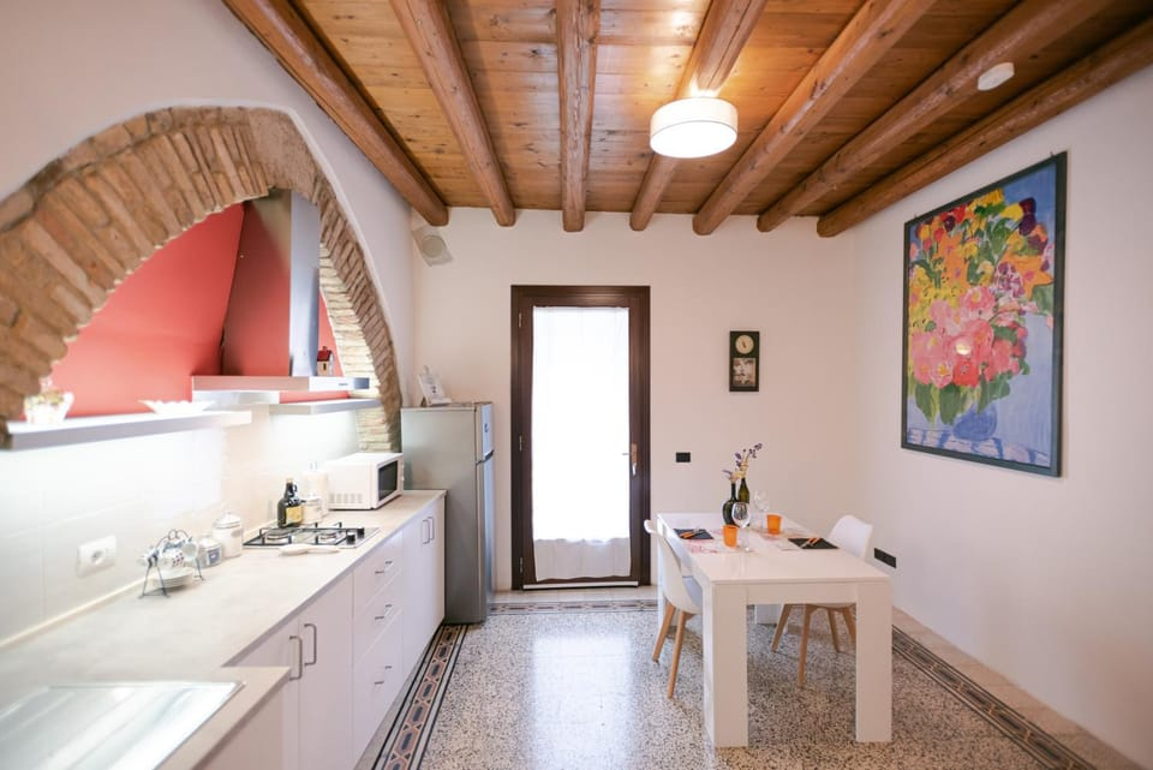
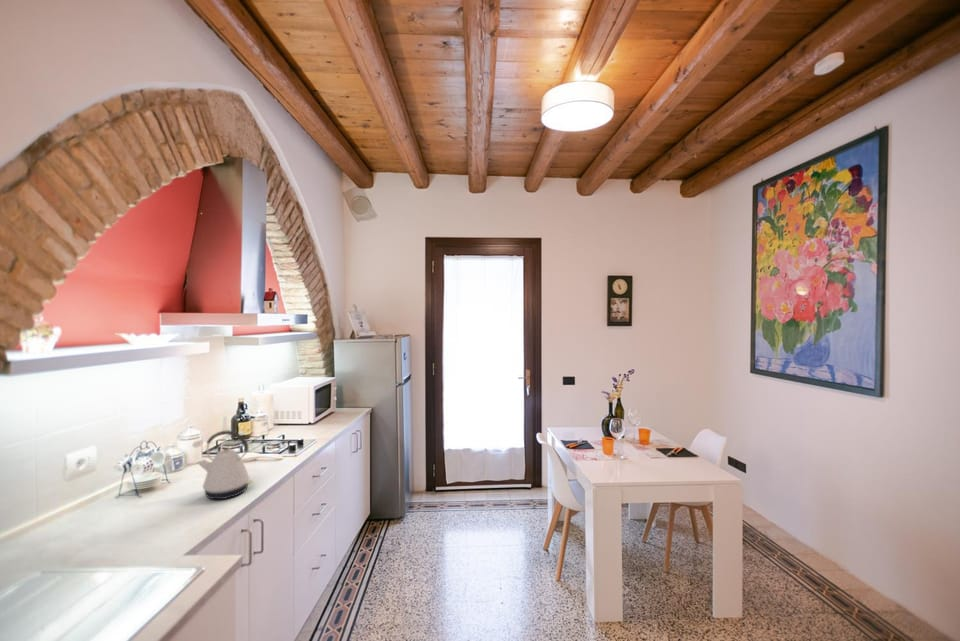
+ kettle [197,430,254,500]
